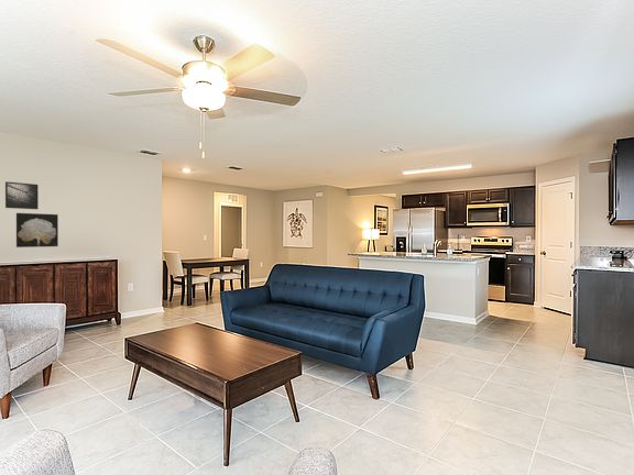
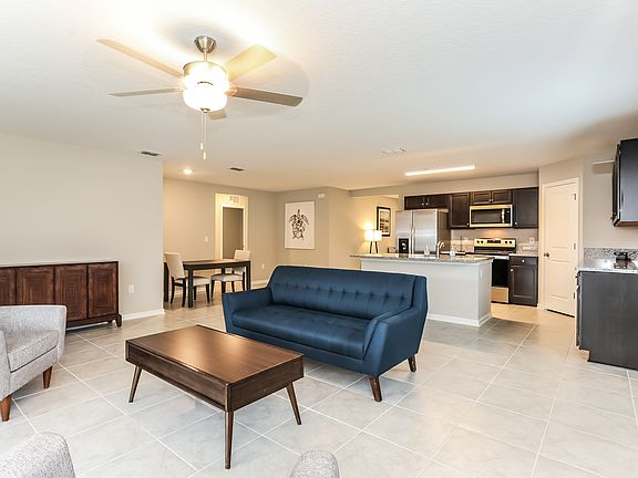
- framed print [4,180,40,210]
- wall art [15,212,59,248]
